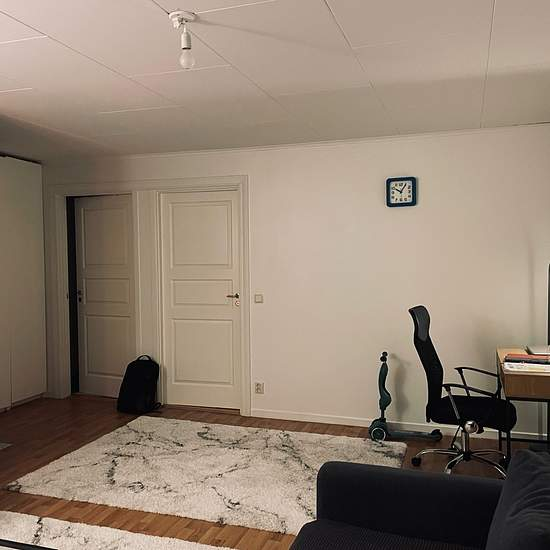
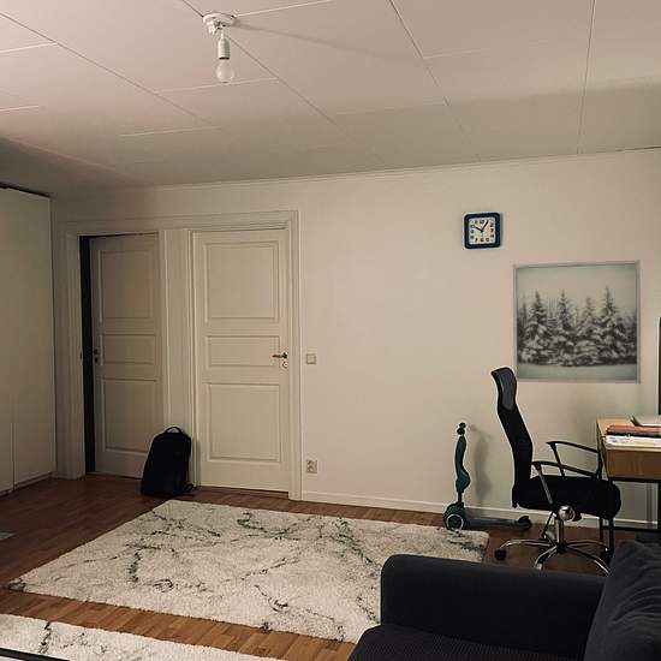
+ wall art [512,260,642,385]
